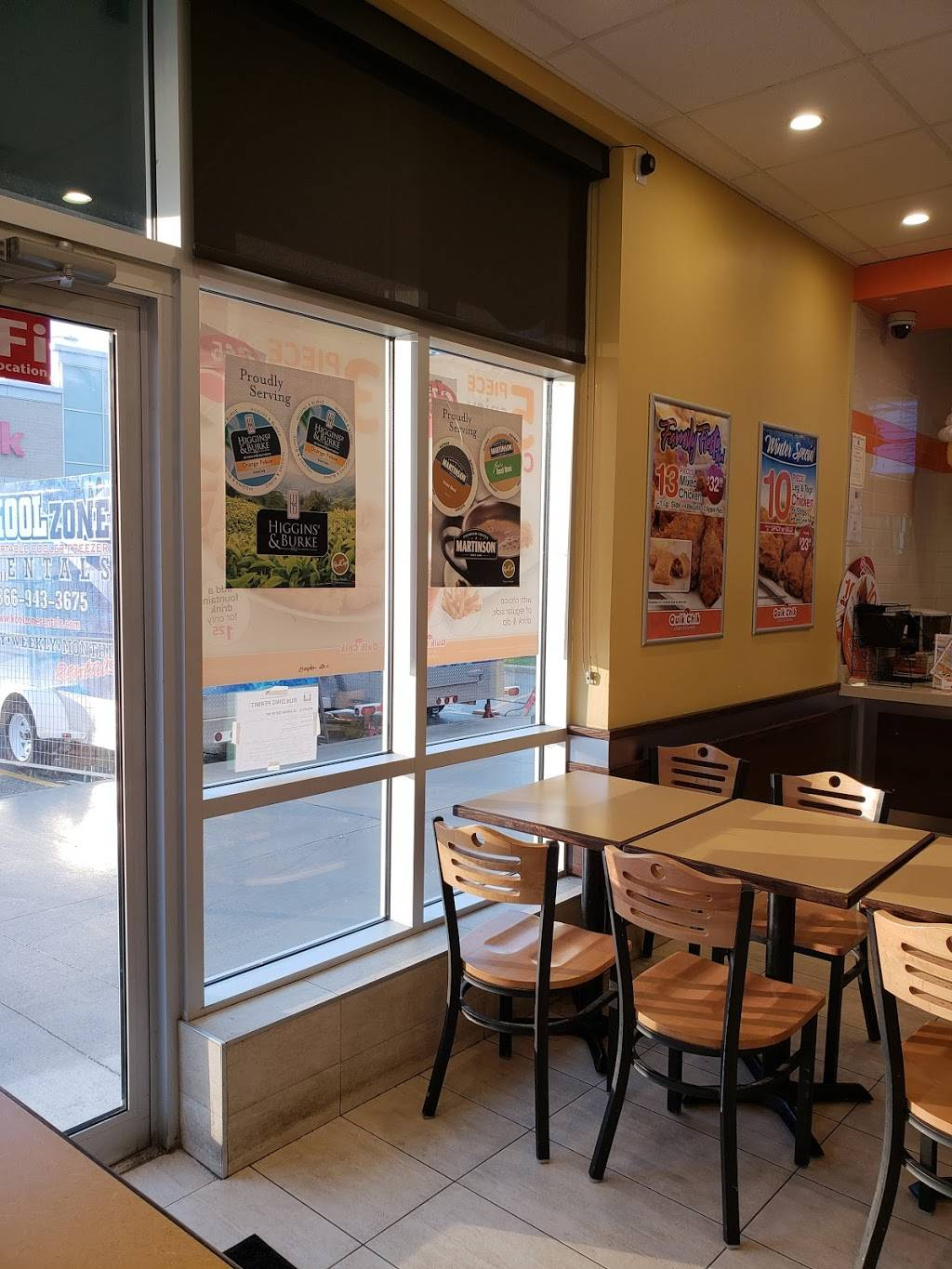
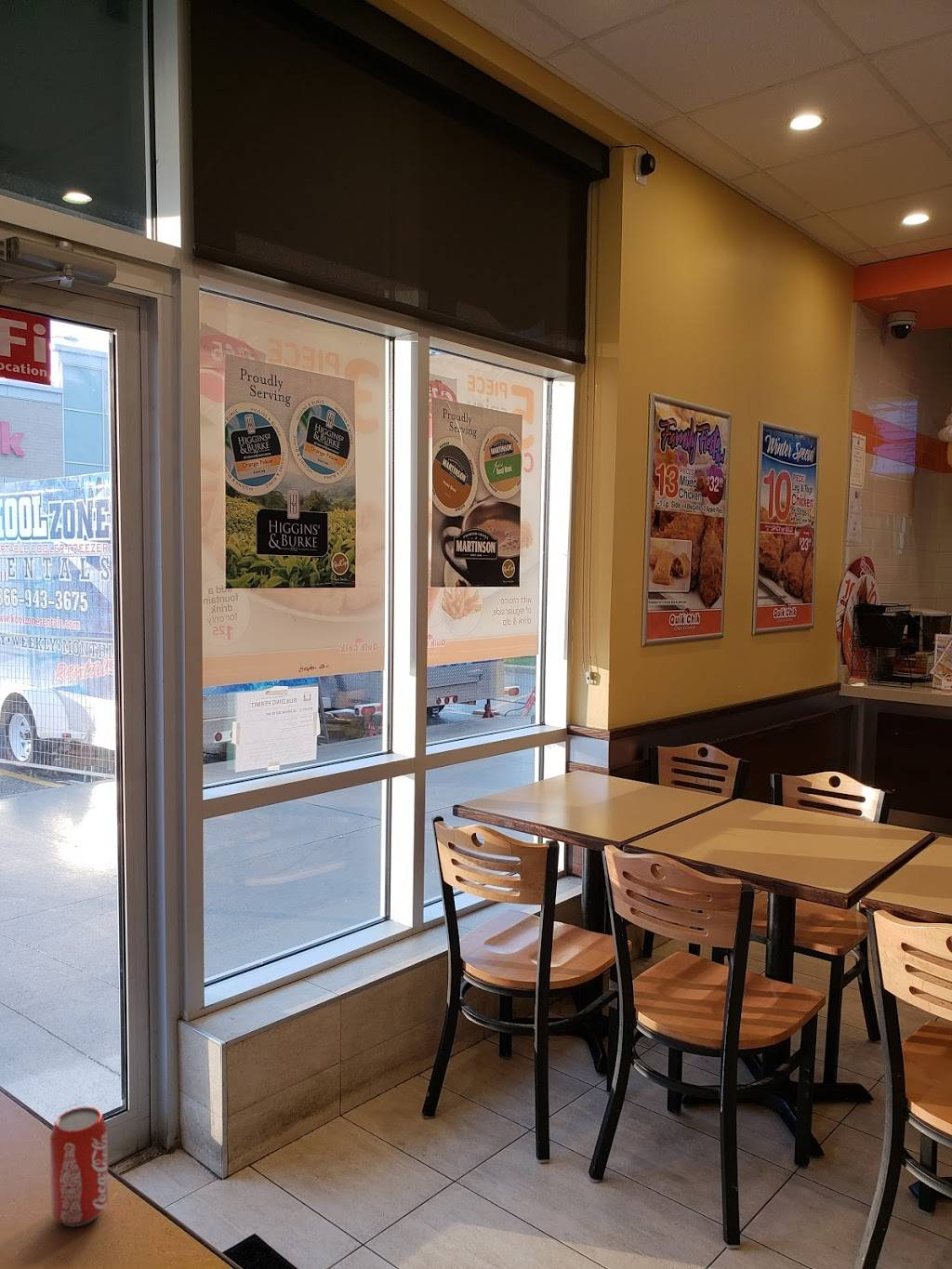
+ beverage can [49,1105,109,1228]
